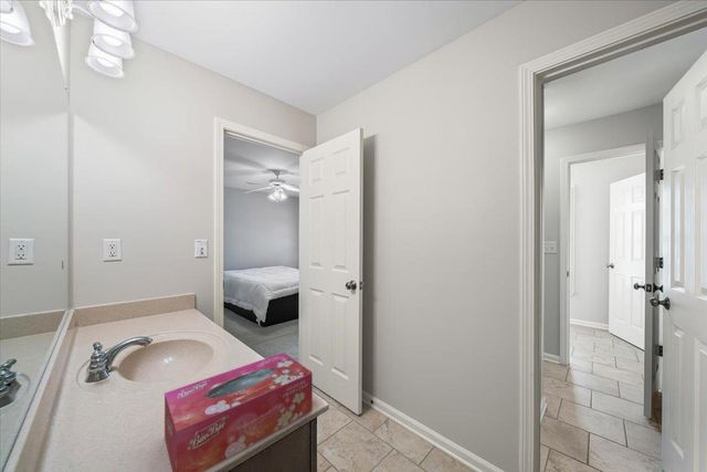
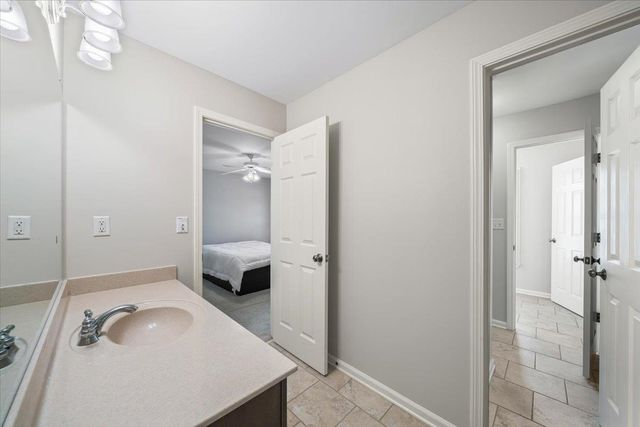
- tissue box [163,352,314,472]
